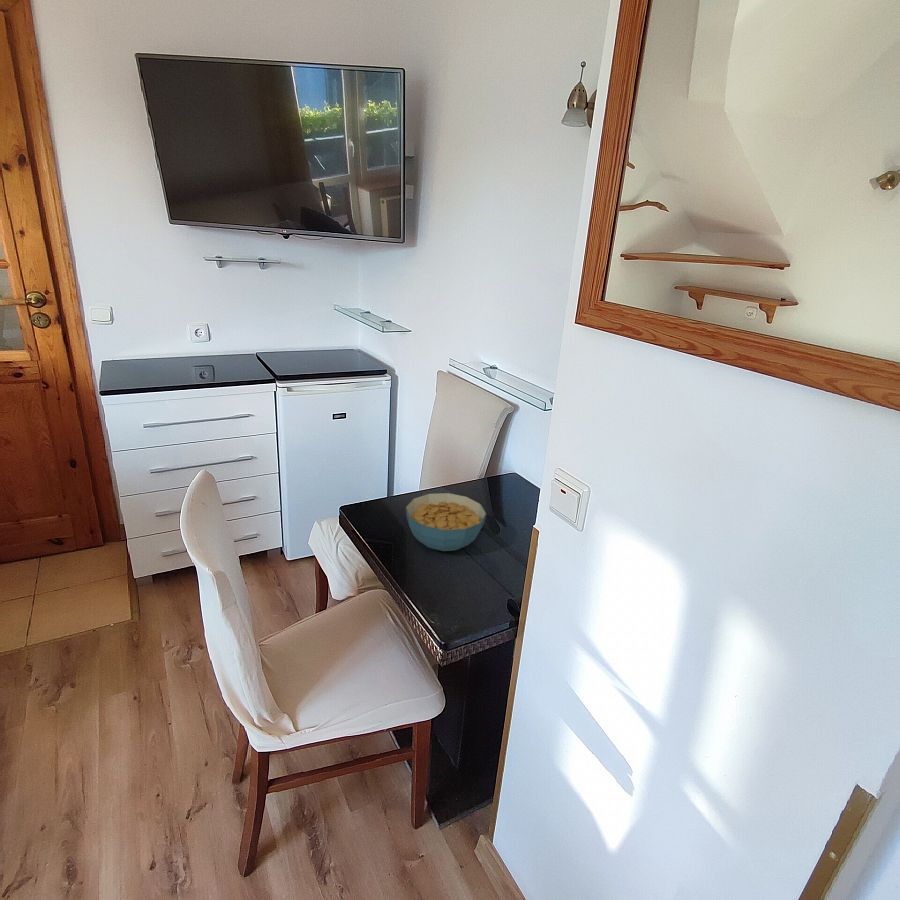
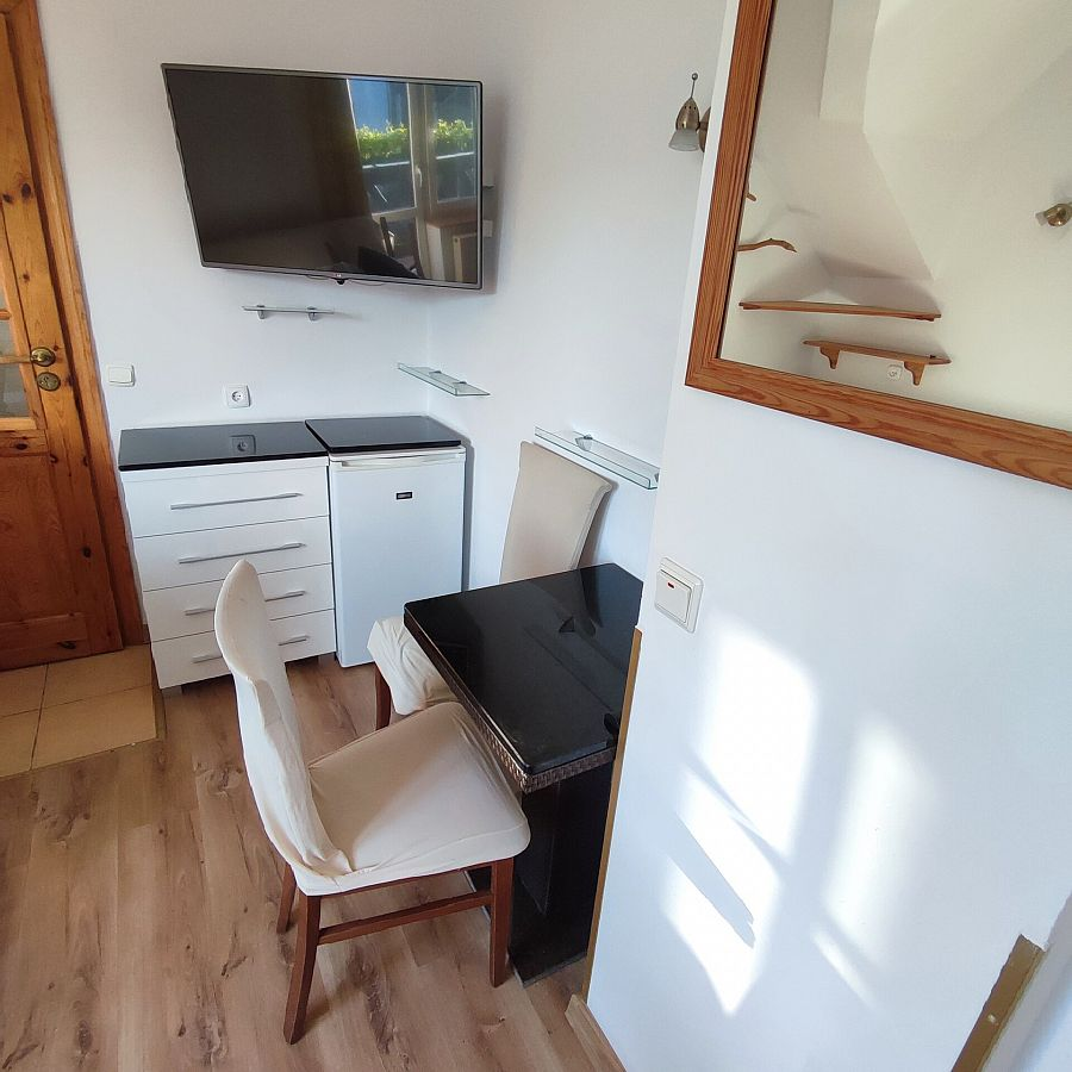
- cereal bowl [405,492,487,552]
